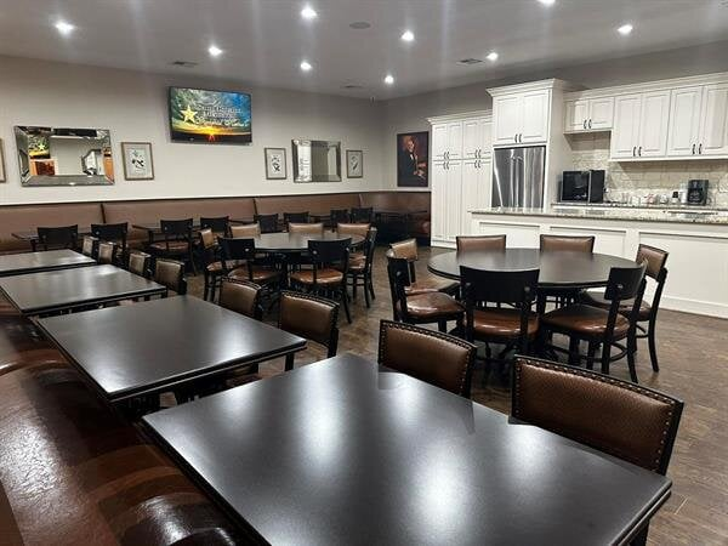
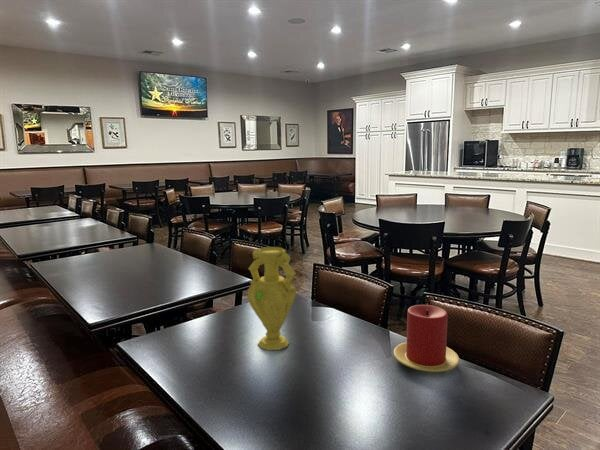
+ candle [393,304,460,373]
+ vase [247,246,297,351]
